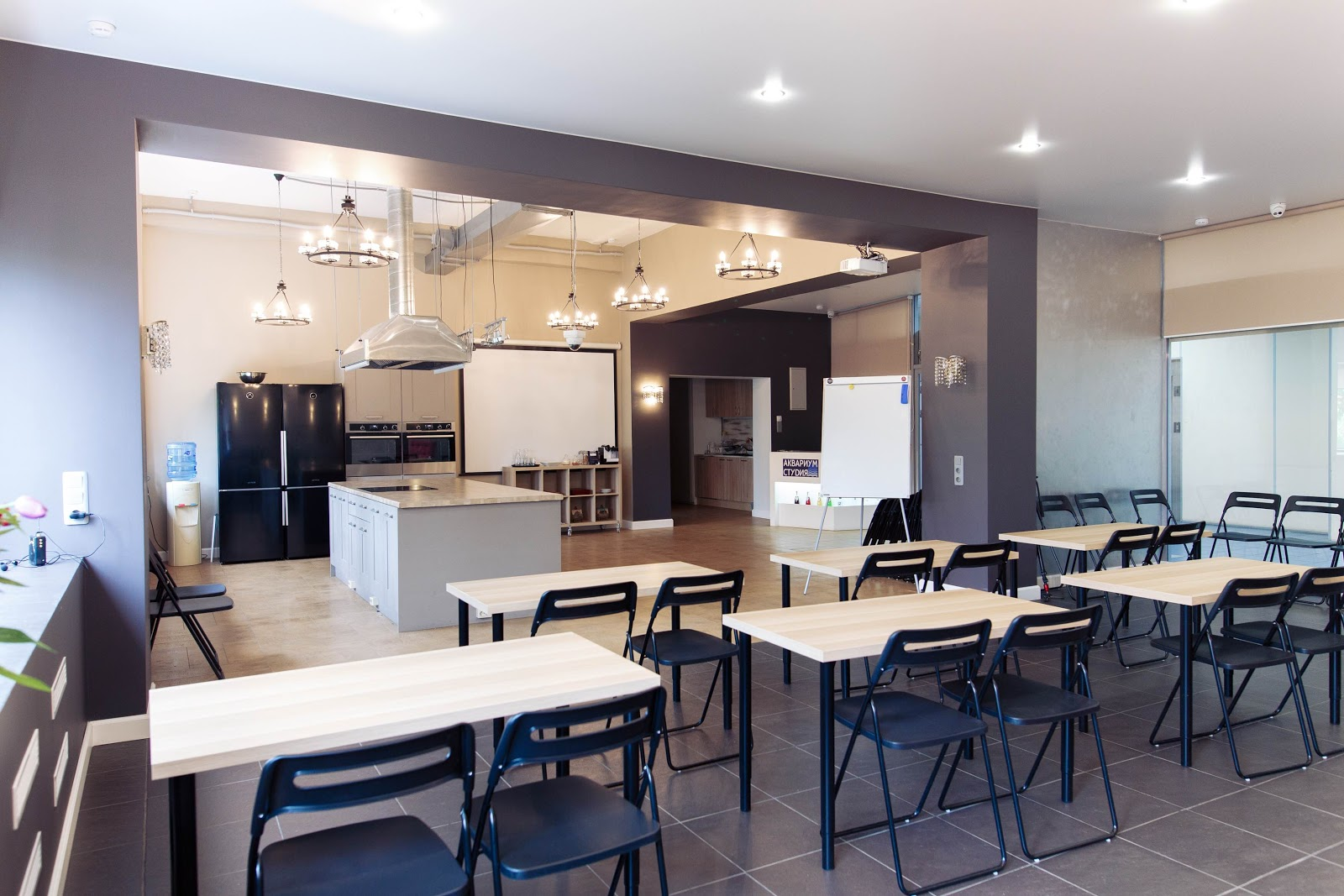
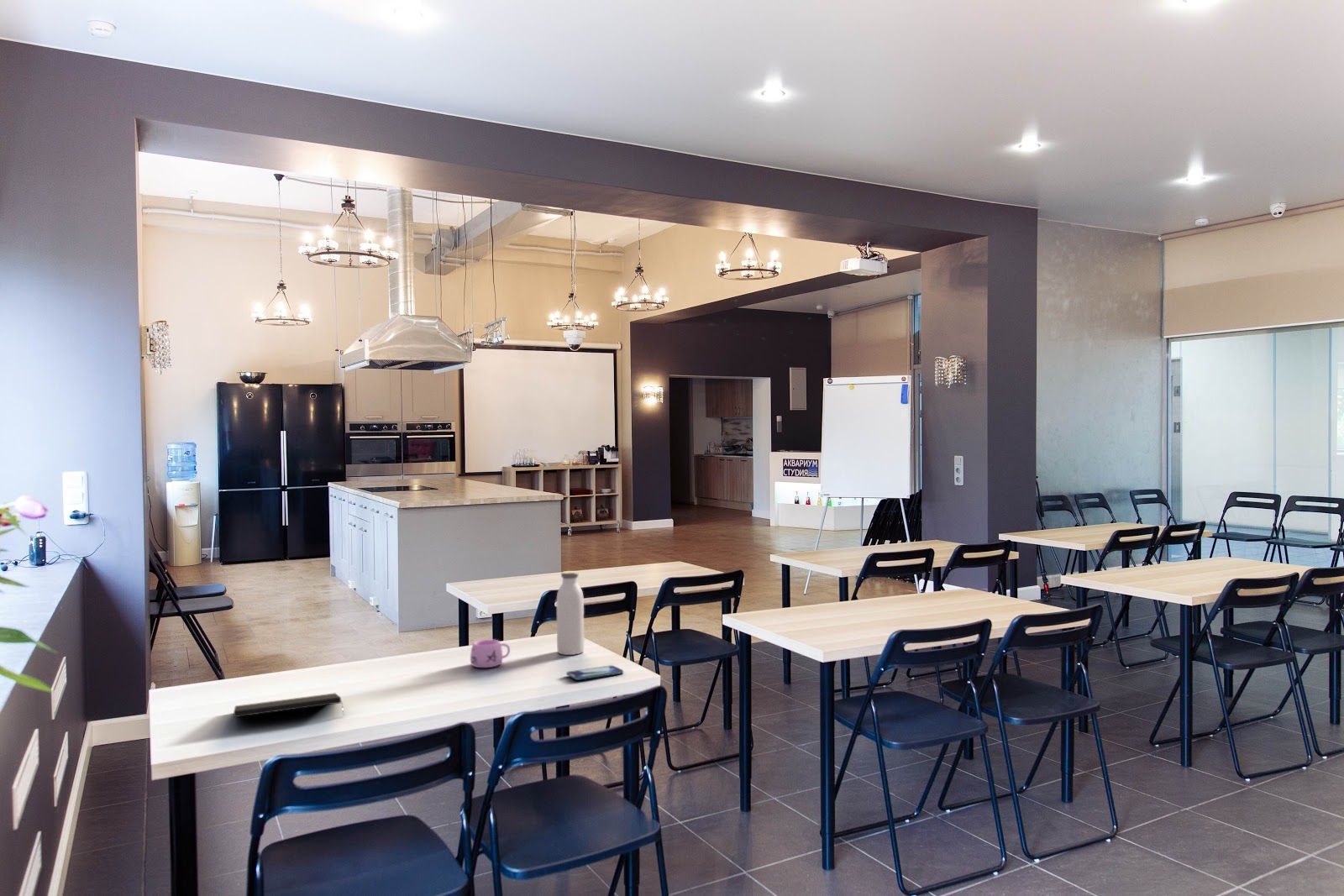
+ notepad [233,692,344,718]
+ smartphone [565,664,624,681]
+ mug [470,638,511,668]
+ water bottle [556,570,585,656]
